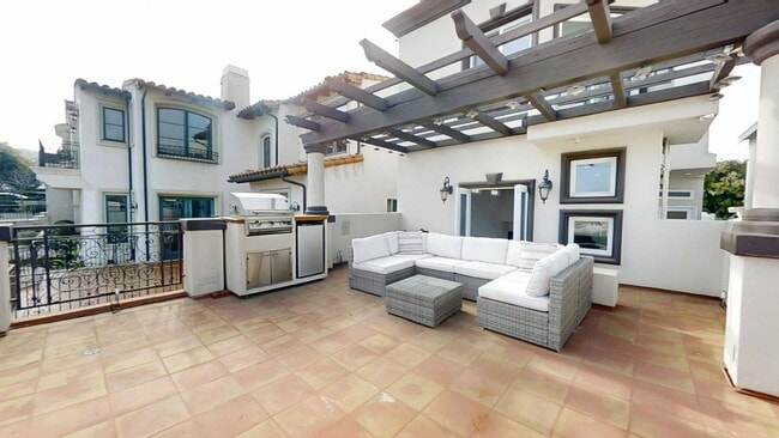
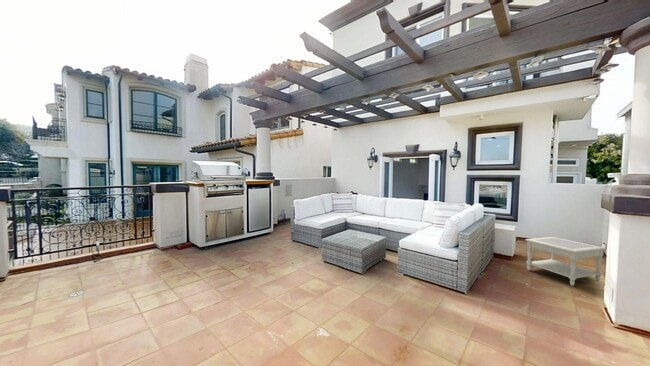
+ side table [524,236,607,287]
